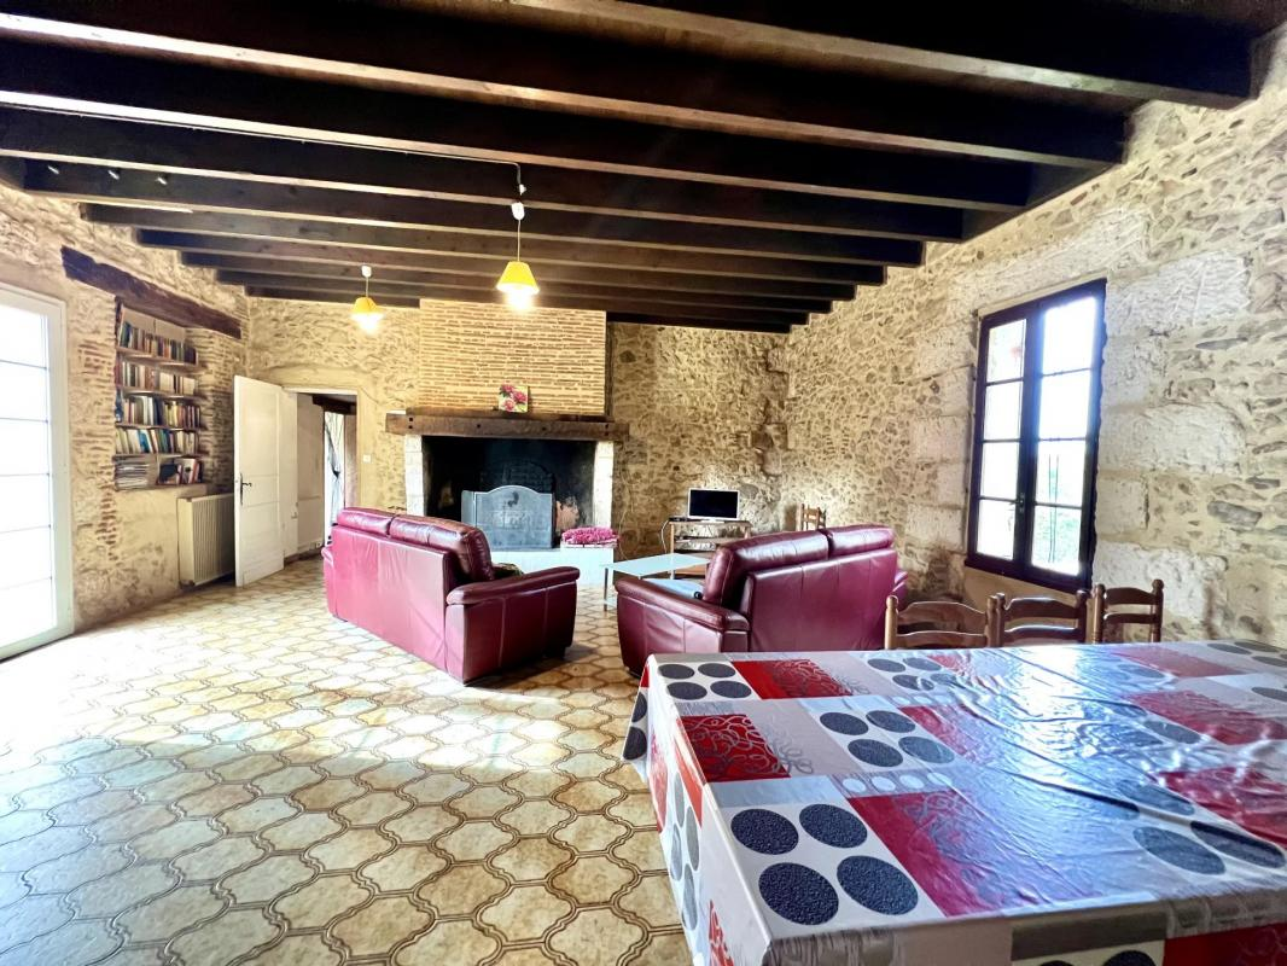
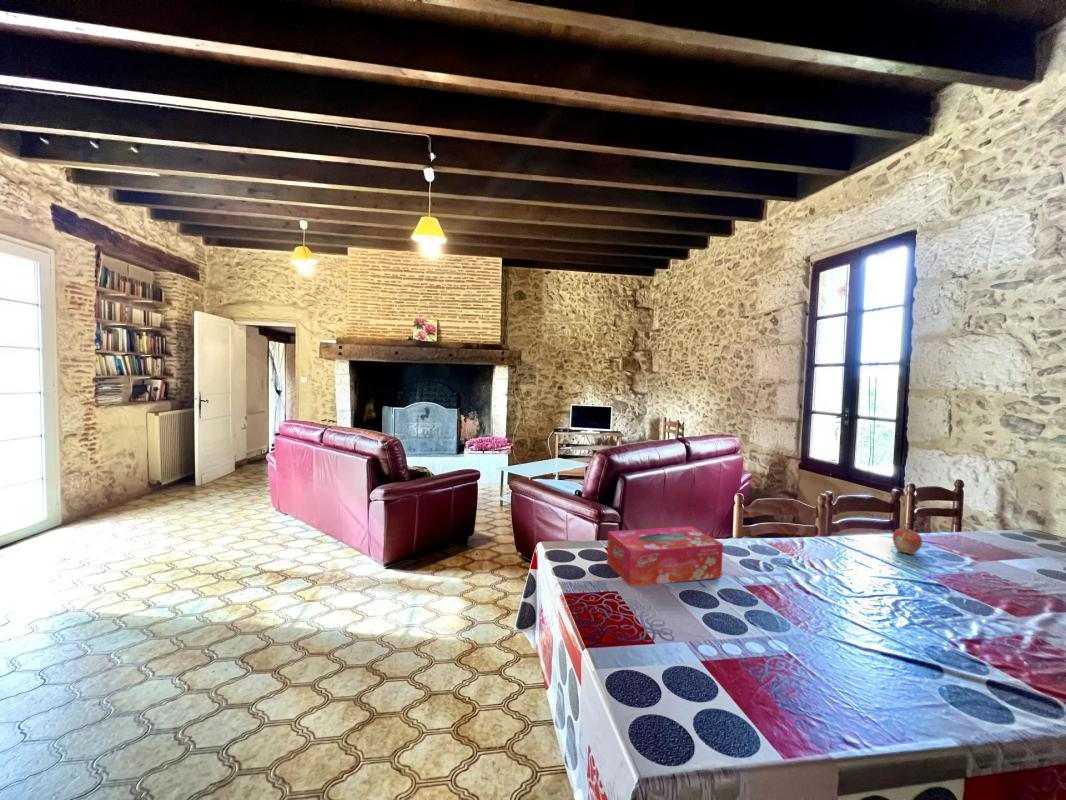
+ tissue box [606,525,724,587]
+ fruit [892,526,923,555]
